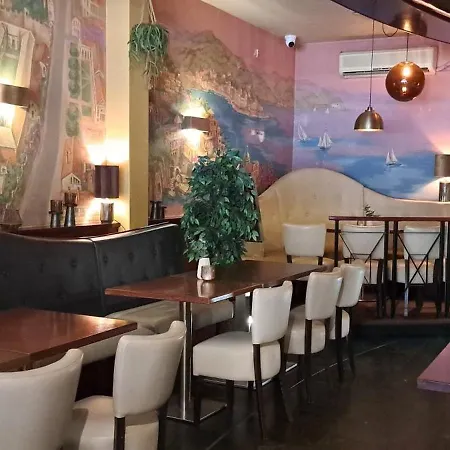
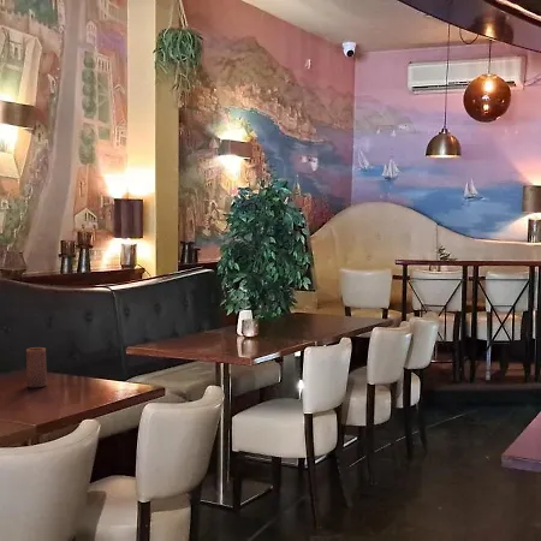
+ candle [25,346,48,388]
